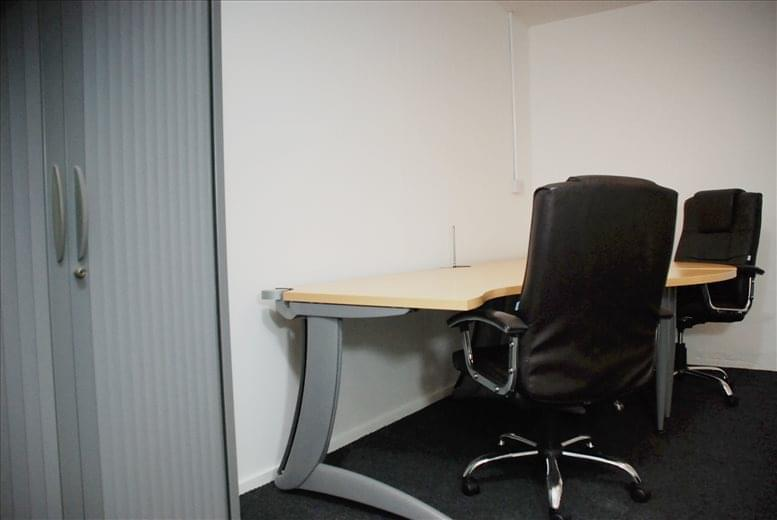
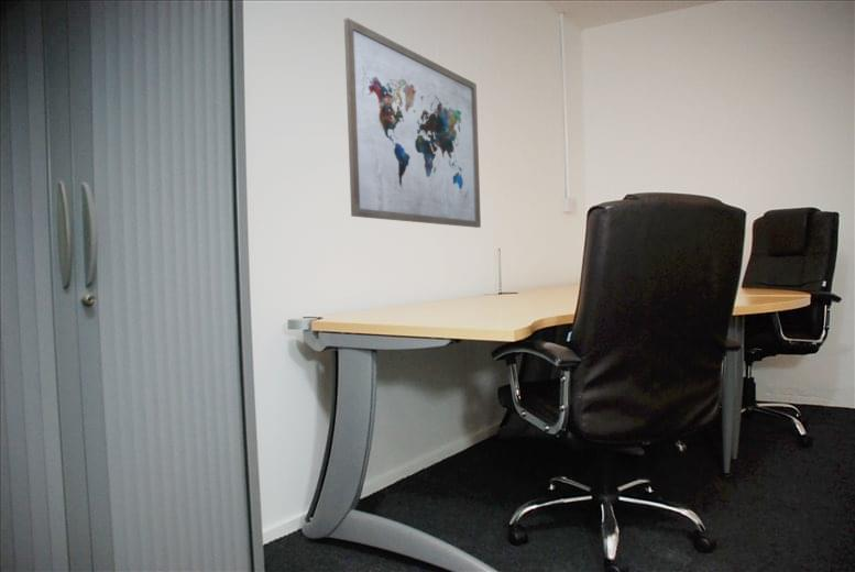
+ wall art [343,18,482,229]
